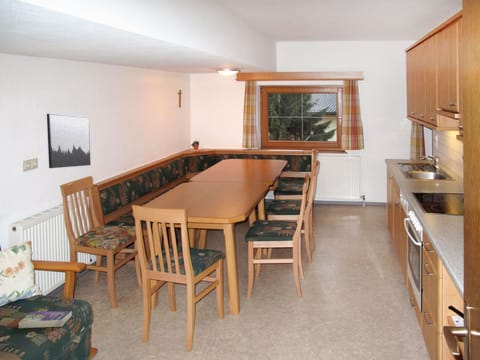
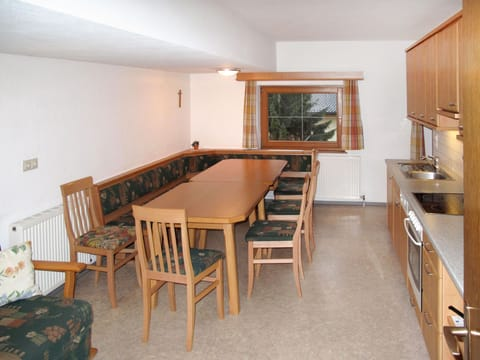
- wall art [46,113,92,169]
- book [17,310,73,329]
